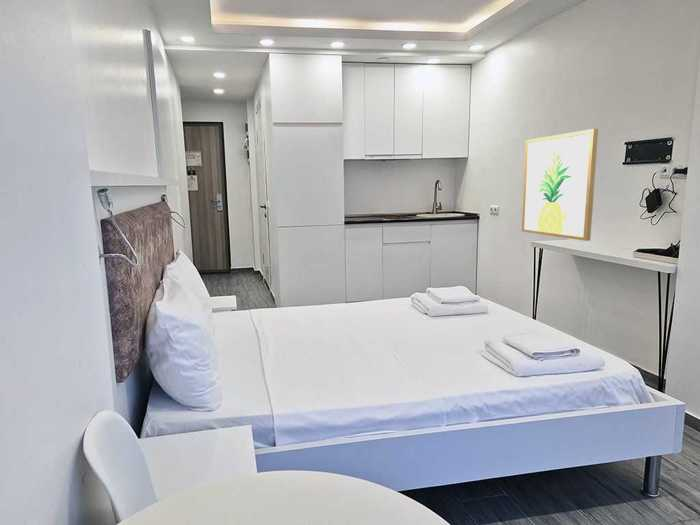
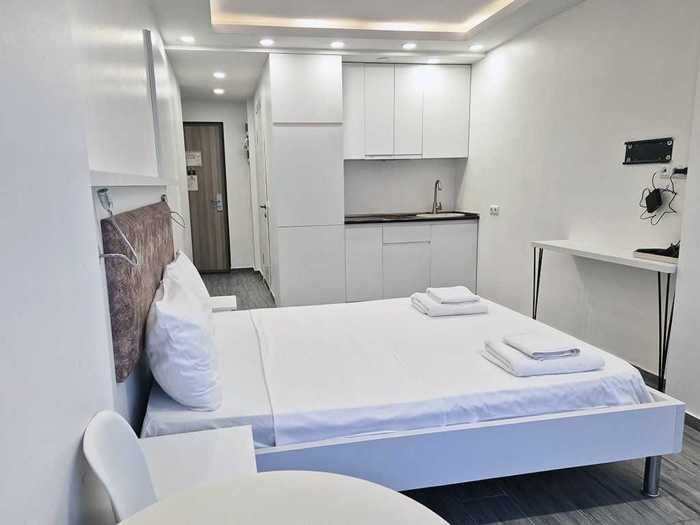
- wall art [521,128,599,242]
